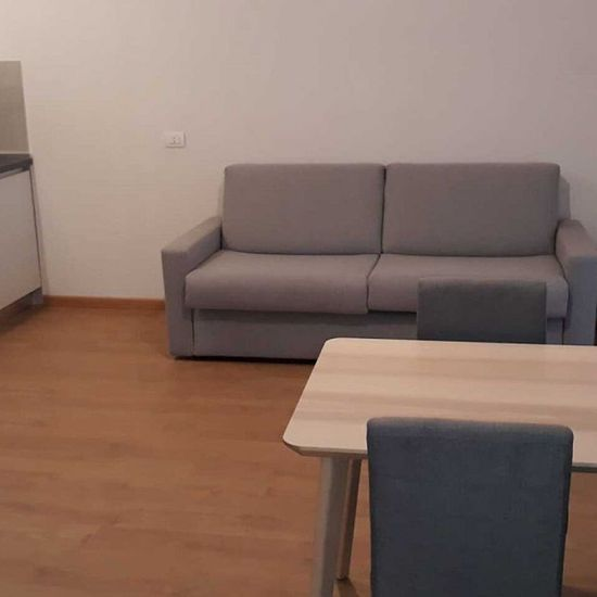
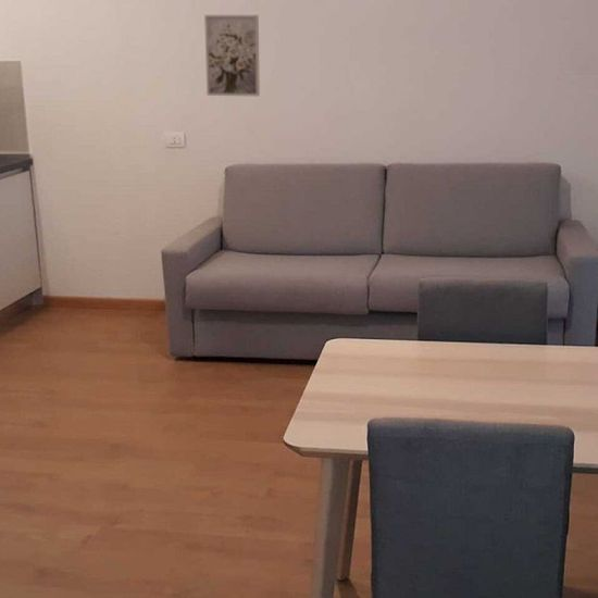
+ wall art [203,14,261,97]
